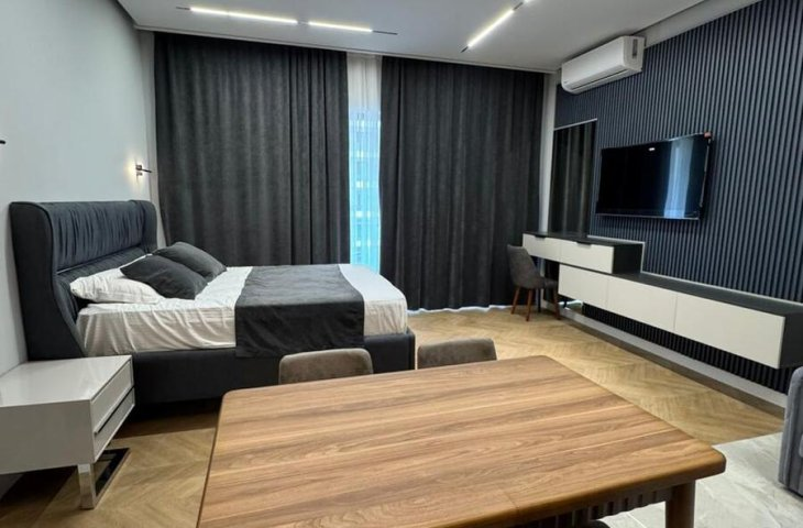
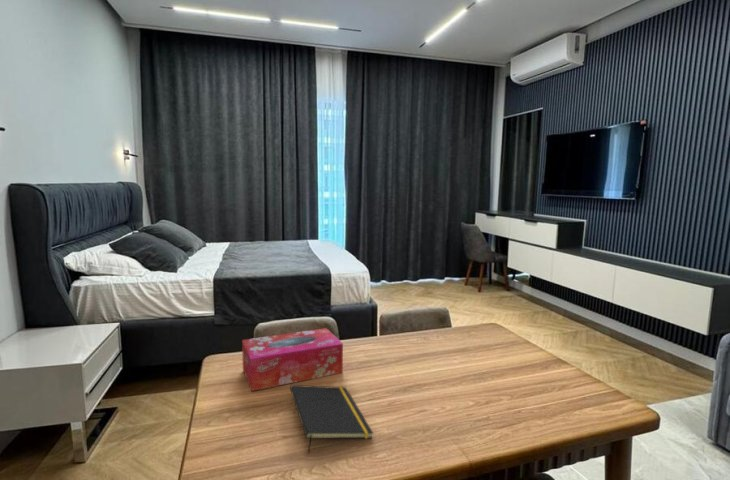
+ tissue box [241,327,344,392]
+ notepad [289,384,374,454]
